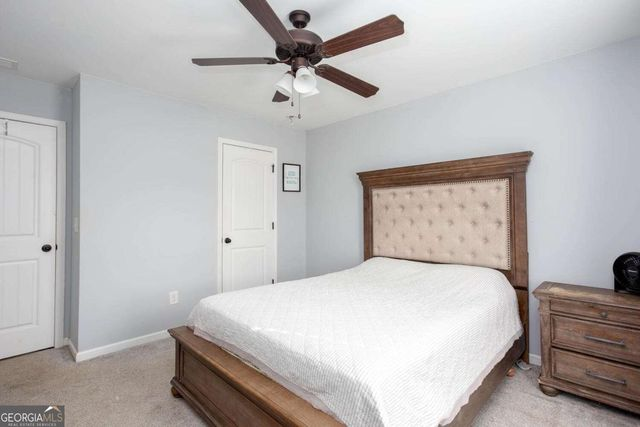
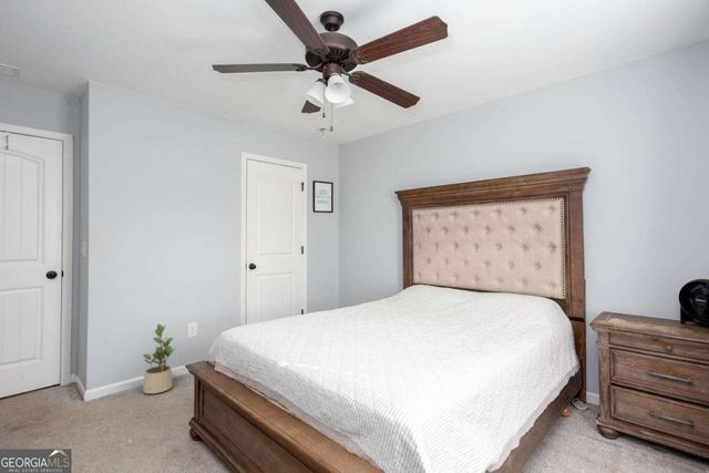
+ potted plant [142,323,176,394]
